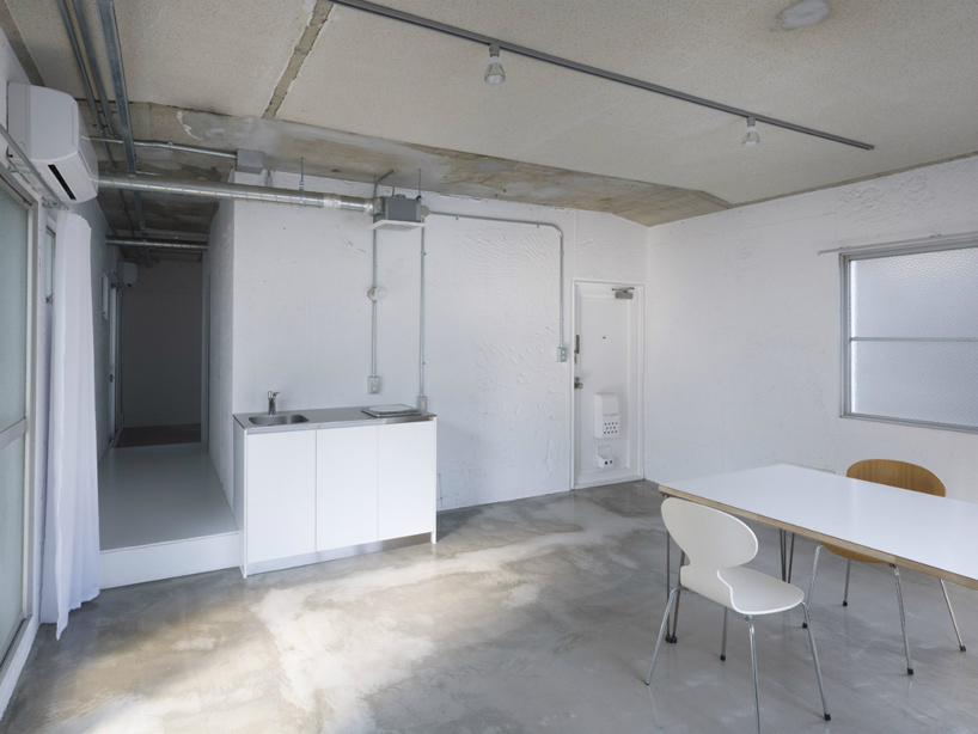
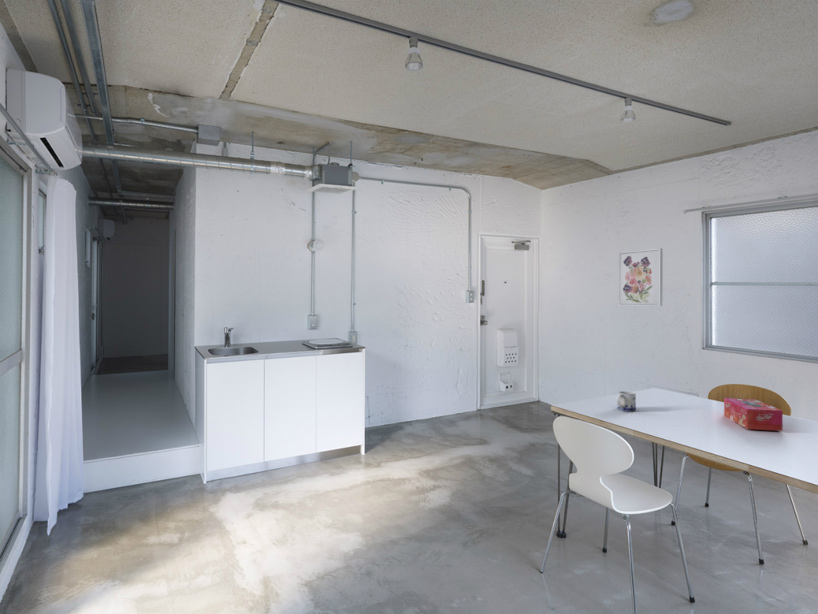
+ mug [616,390,637,412]
+ tissue box [723,397,784,432]
+ wall art [618,247,664,307]
